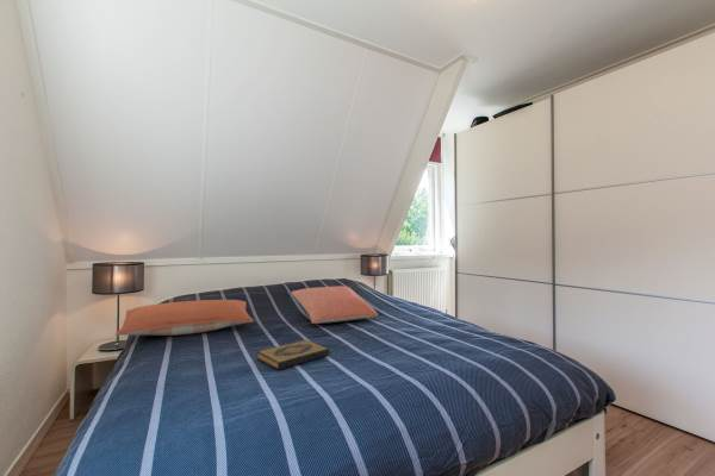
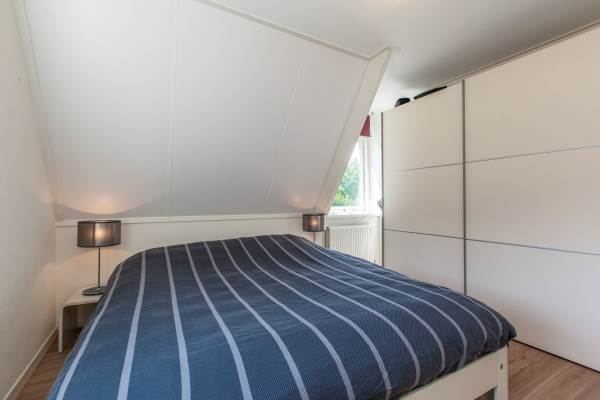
- pillow [114,299,255,337]
- hardback book [256,339,331,371]
- pillow [290,284,379,325]
